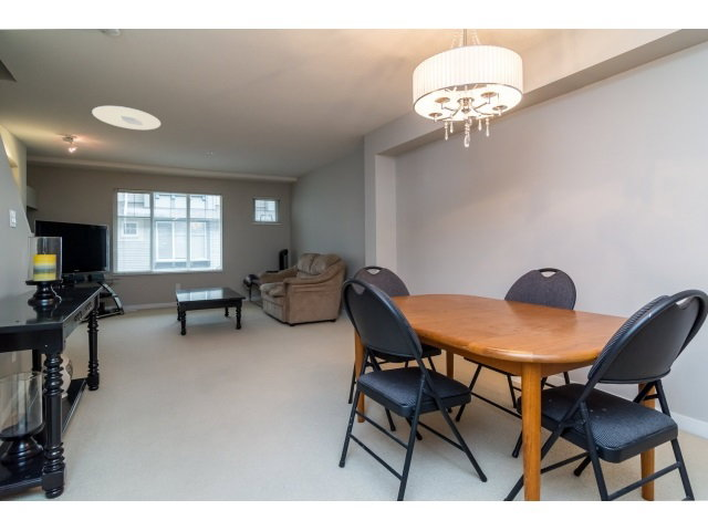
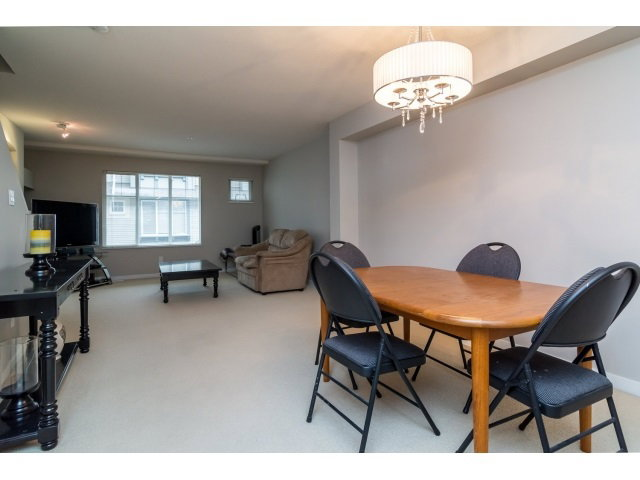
- ceiling light [91,105,162,131]
